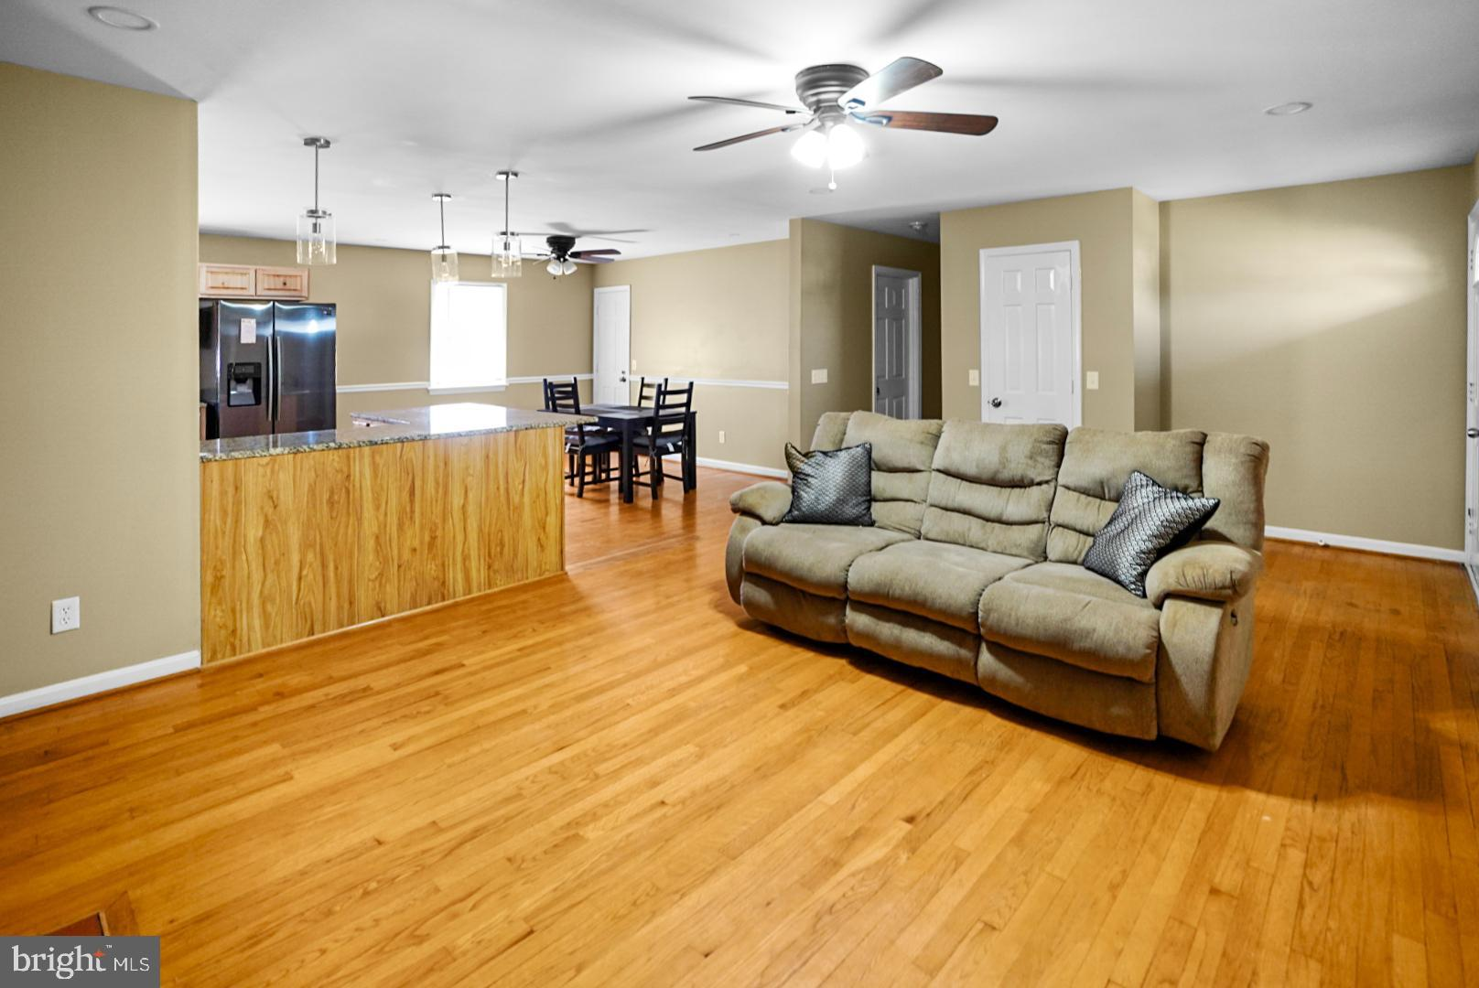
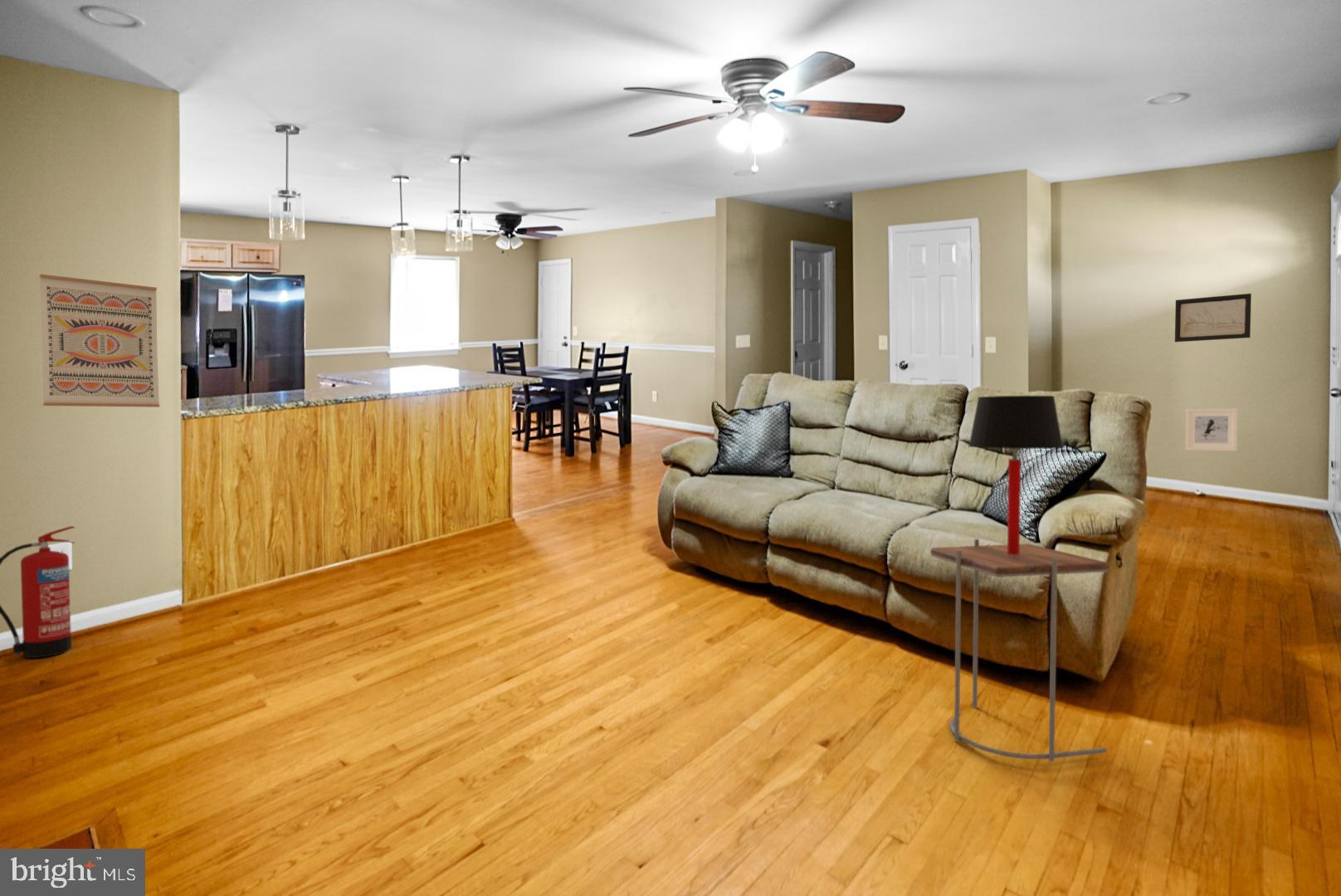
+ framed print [1184,407,1239,452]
+ side table [929,538,1109,762]
+ wall art [1174,293,1252,343]
+ wall art [39,274,160,408]
+ fire extinguisher [0,525,76,659]
+ table lamp [968,395,1065,554]
